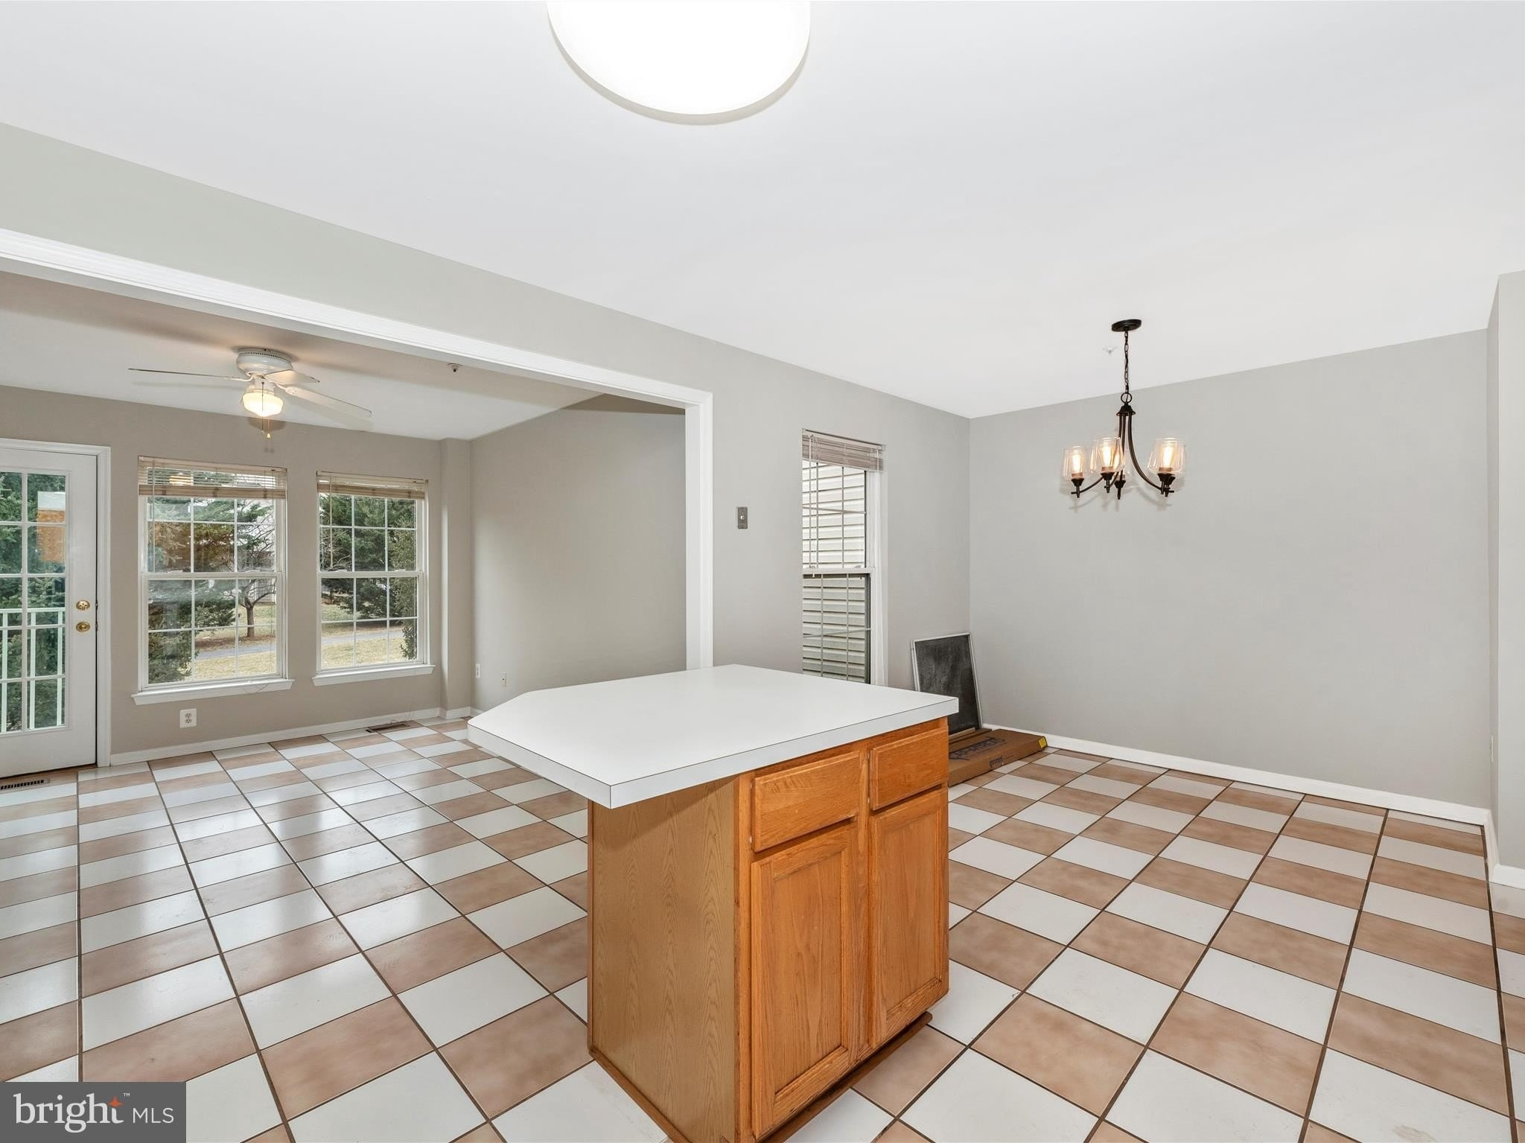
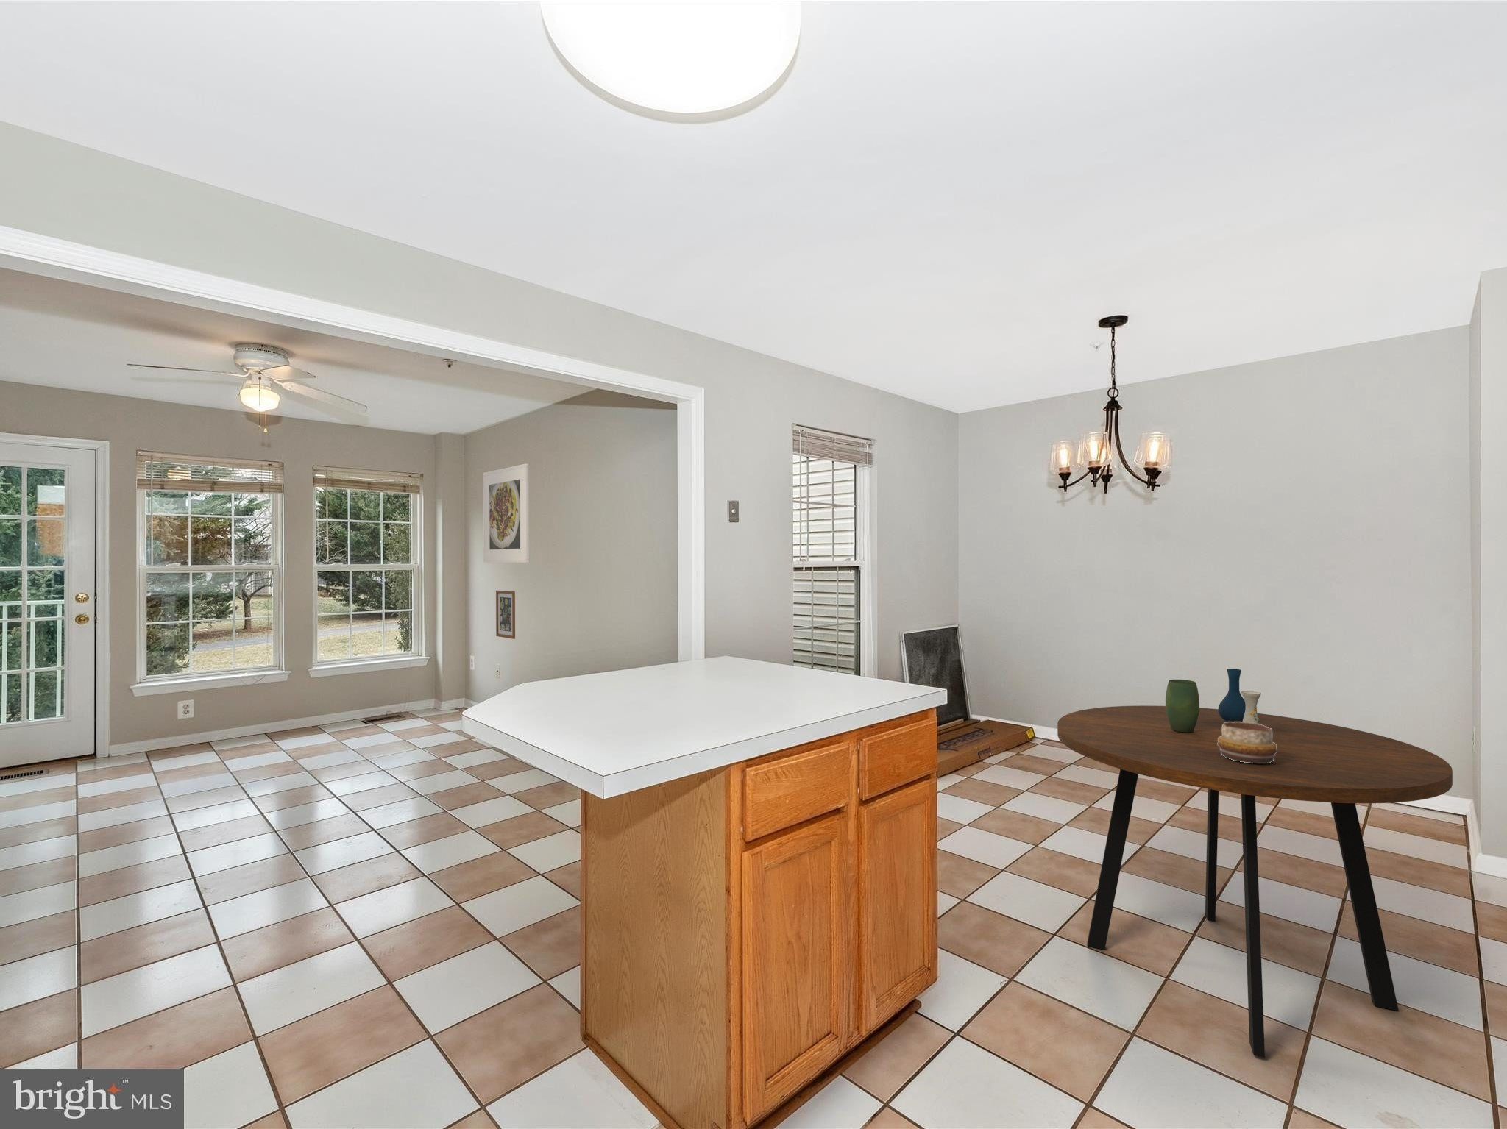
+ wall art [495,589,516,640]
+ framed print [482,463,529,563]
+ decorative bowl [1217,721,1278,764]
+ dining table [1056,704,1454,1058]
+ vase [1165,668,1263,733]
